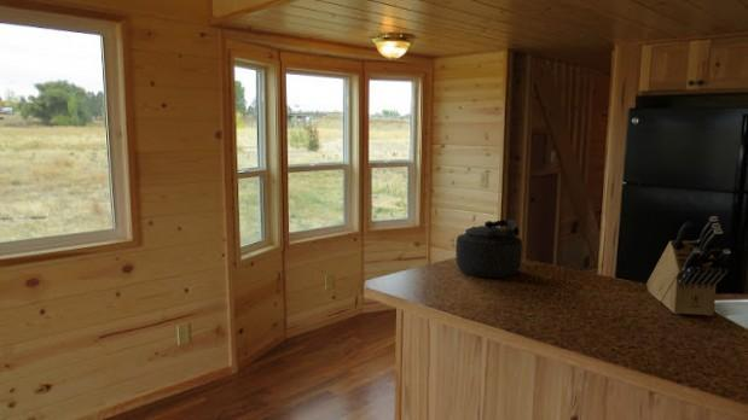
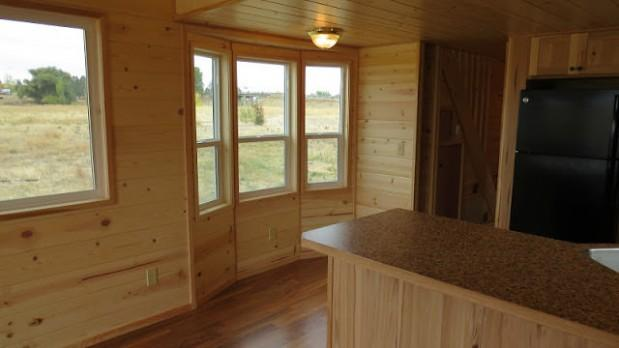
- kettle [454,218,523,279]
- knife block [645,215,732,316]
